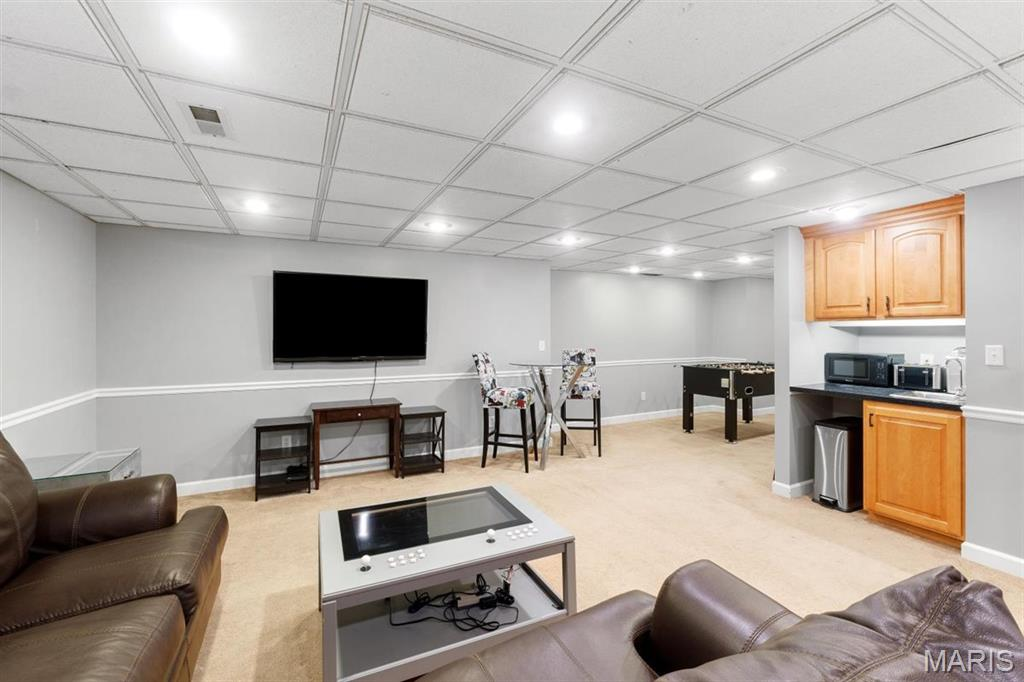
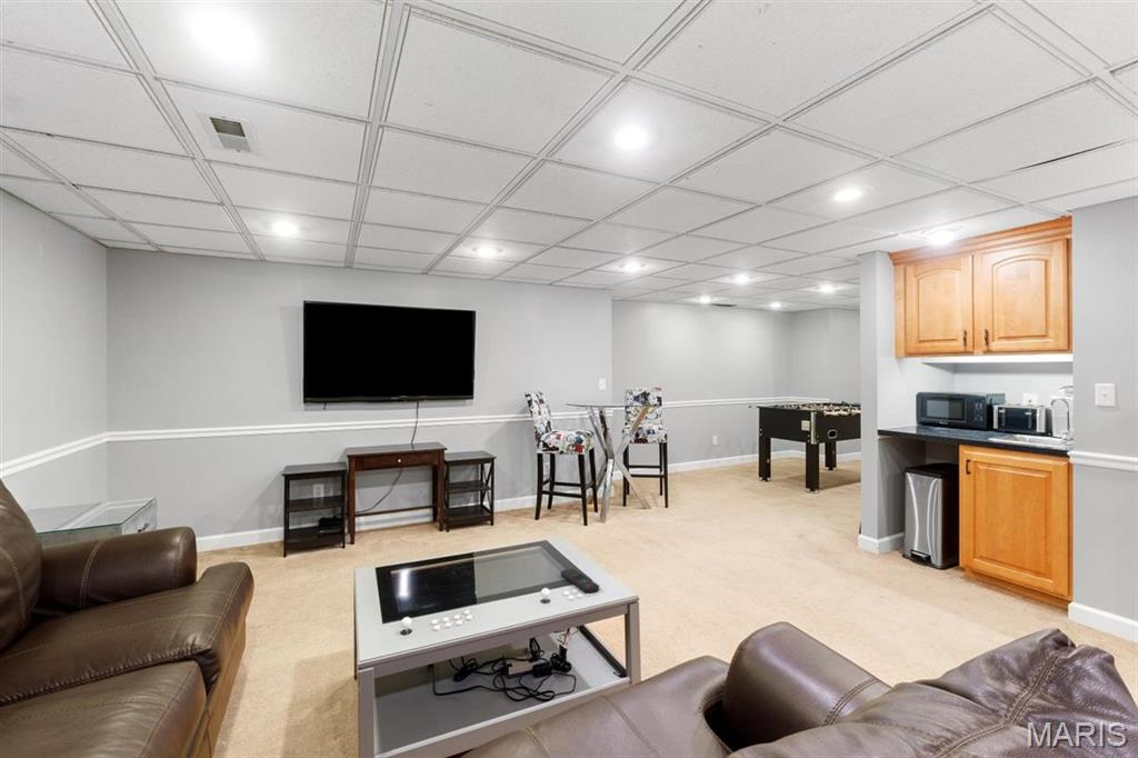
+ remote control [560,568,600,594]
